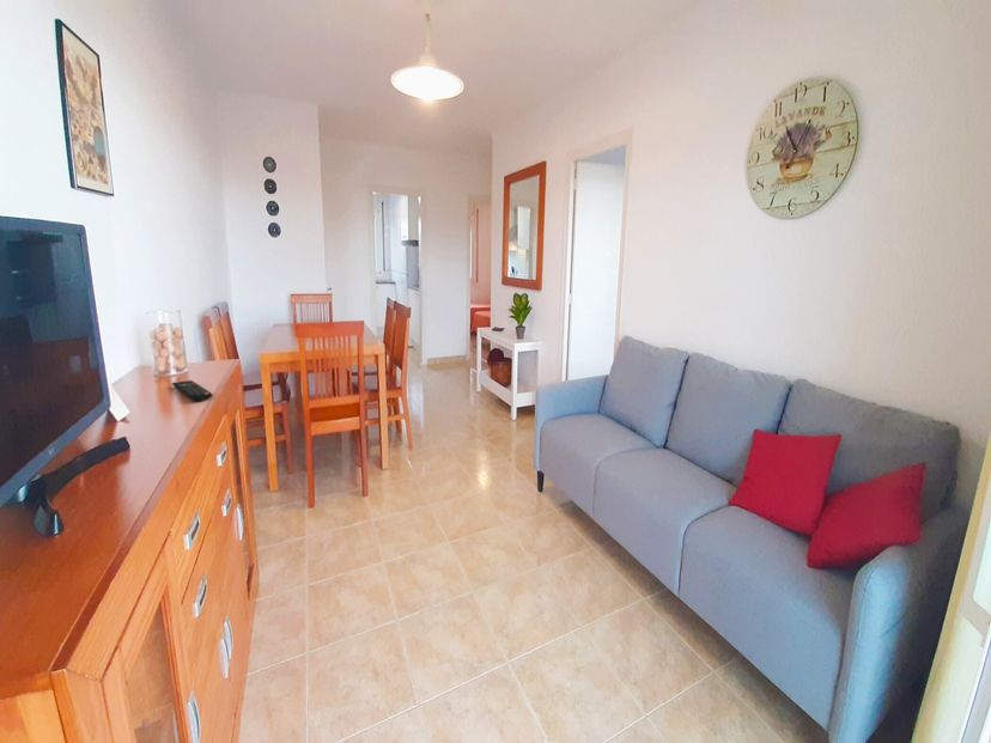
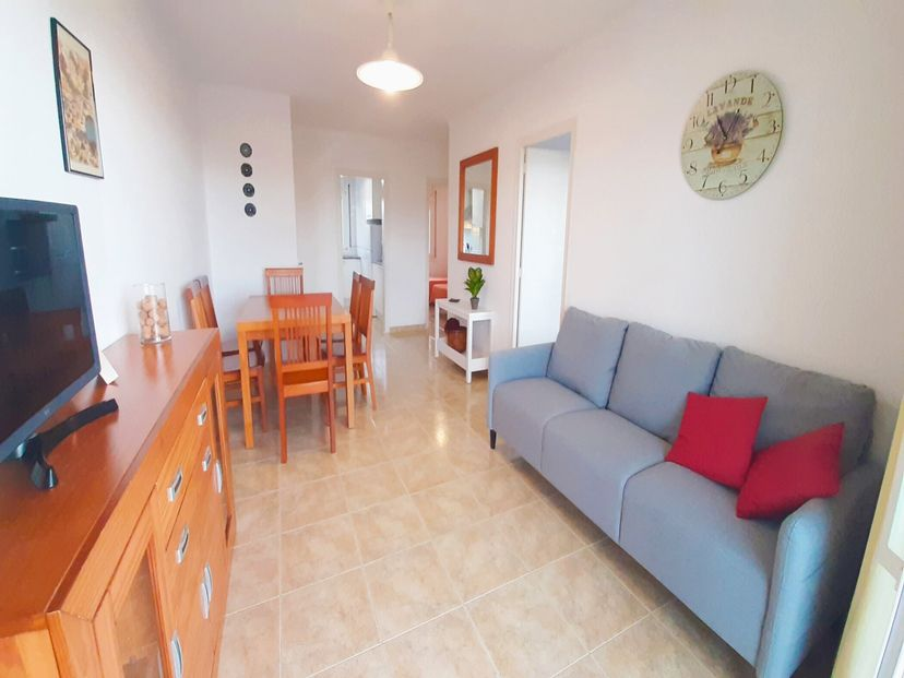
- remote control [171,379,213,402]
